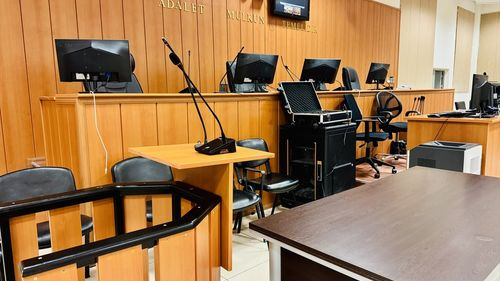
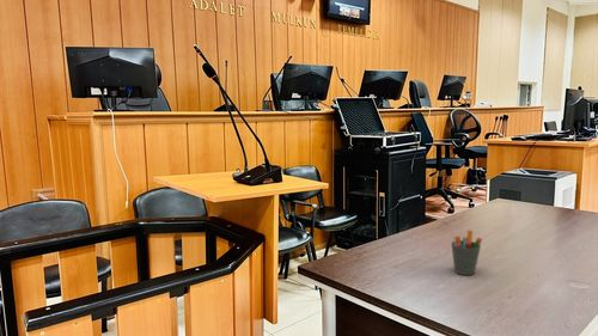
+ pen holder [450,226,483,276]
